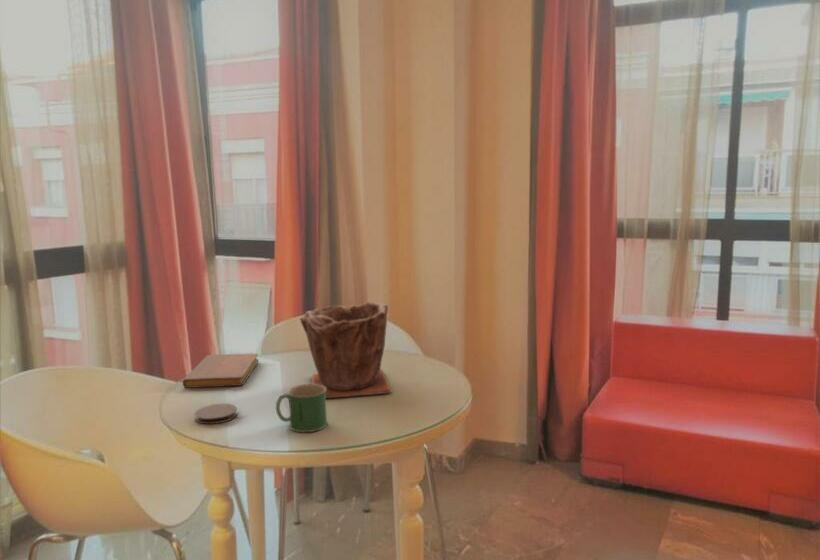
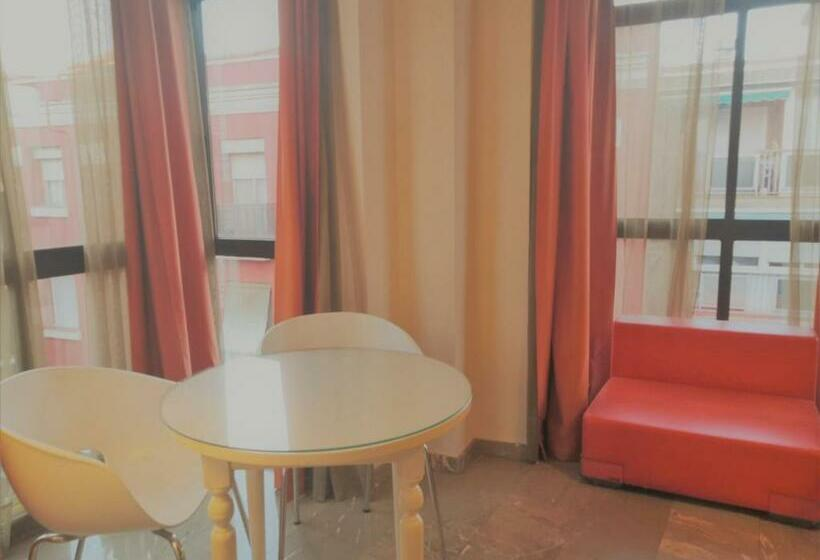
- mug [275,383,329,433]
- notebook [182,353,260,389]
- plant pot [299,301,393,399]
- coaster [194,403,238,425]
